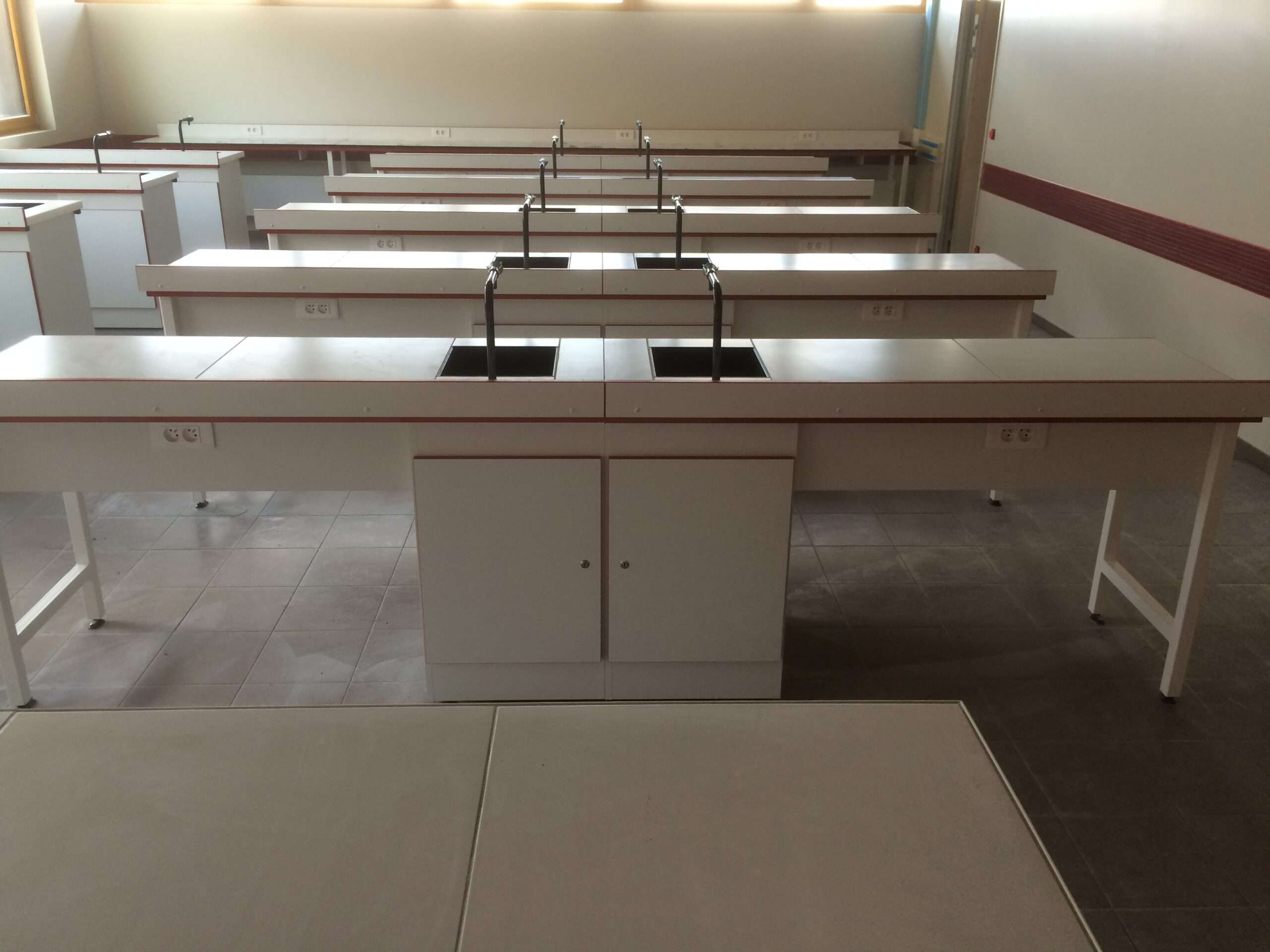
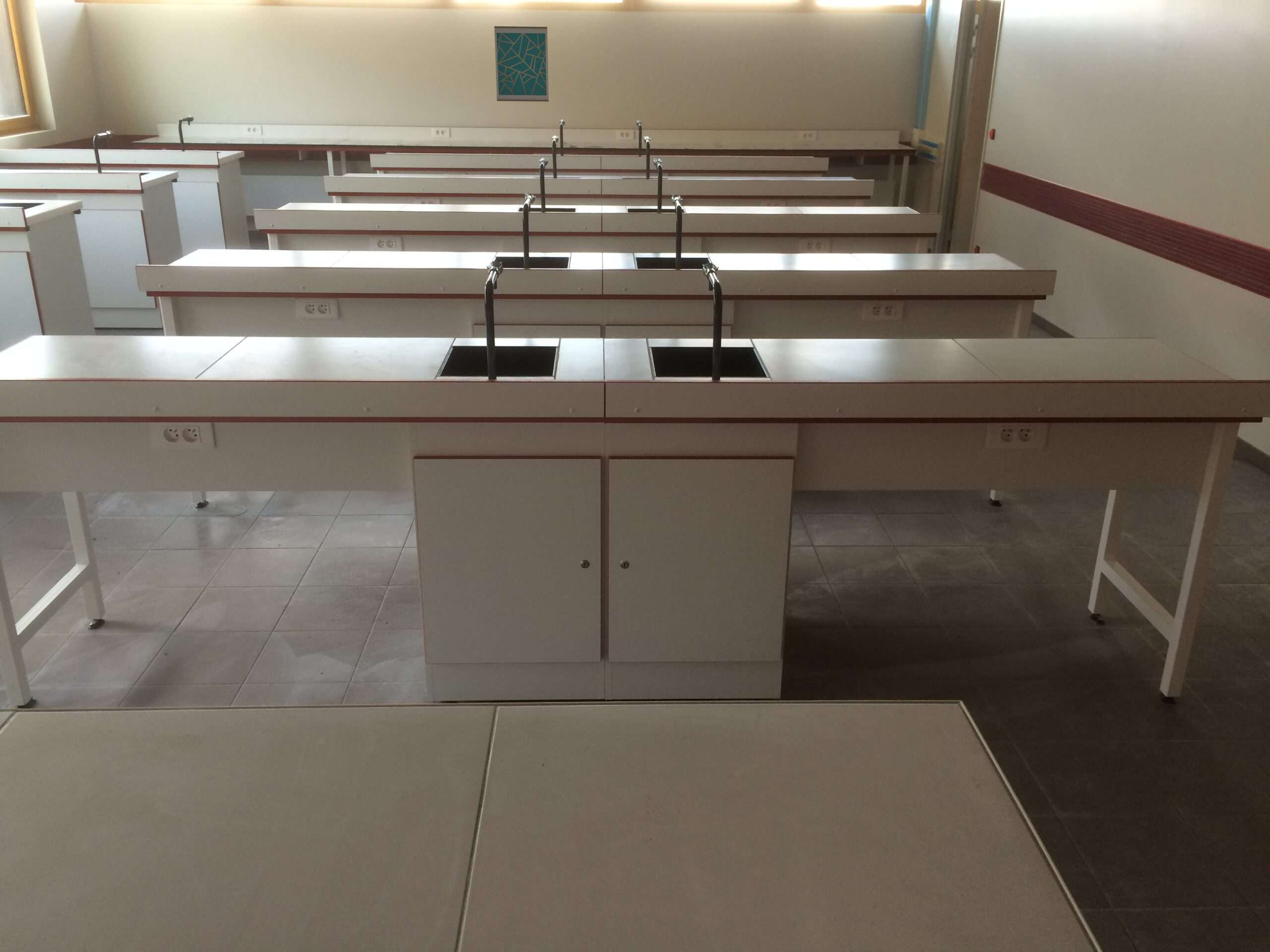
+ wall art [494,26,549,102]
